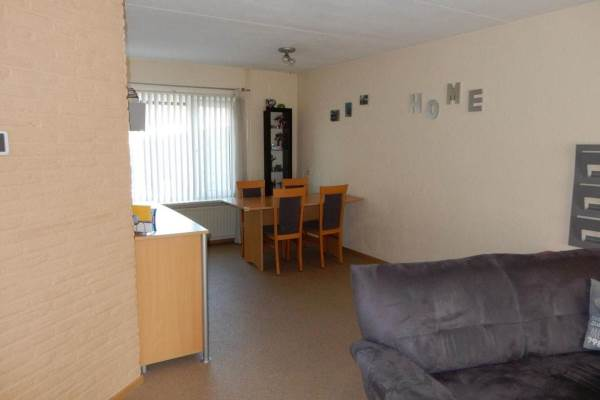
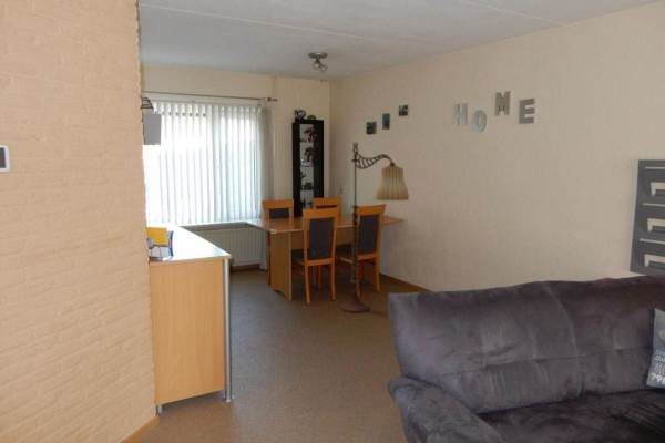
+ floor lamp [339,142,410,313]
